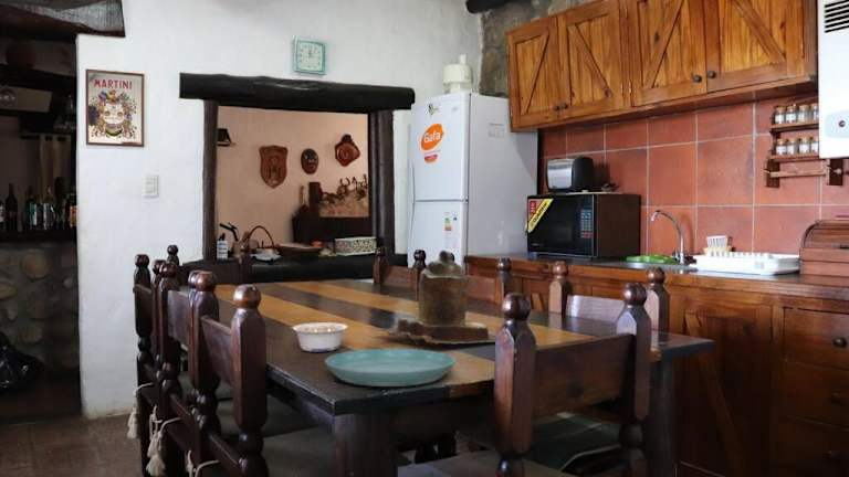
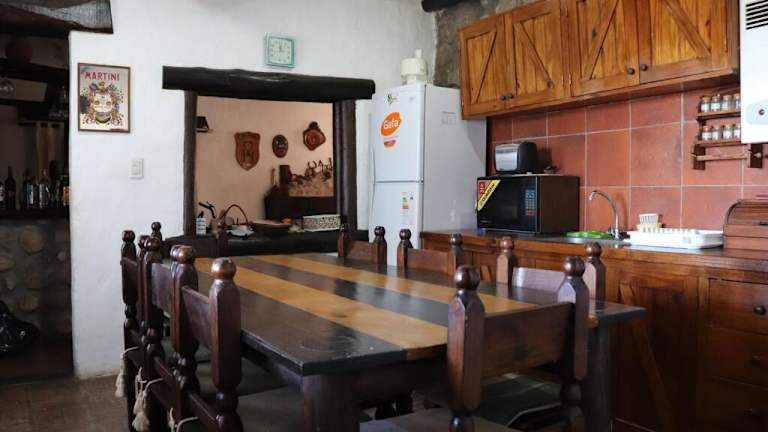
- legume [289,321,348,352]
- saucer [324,348,457,388]
- teapot [369,250,496,346]
